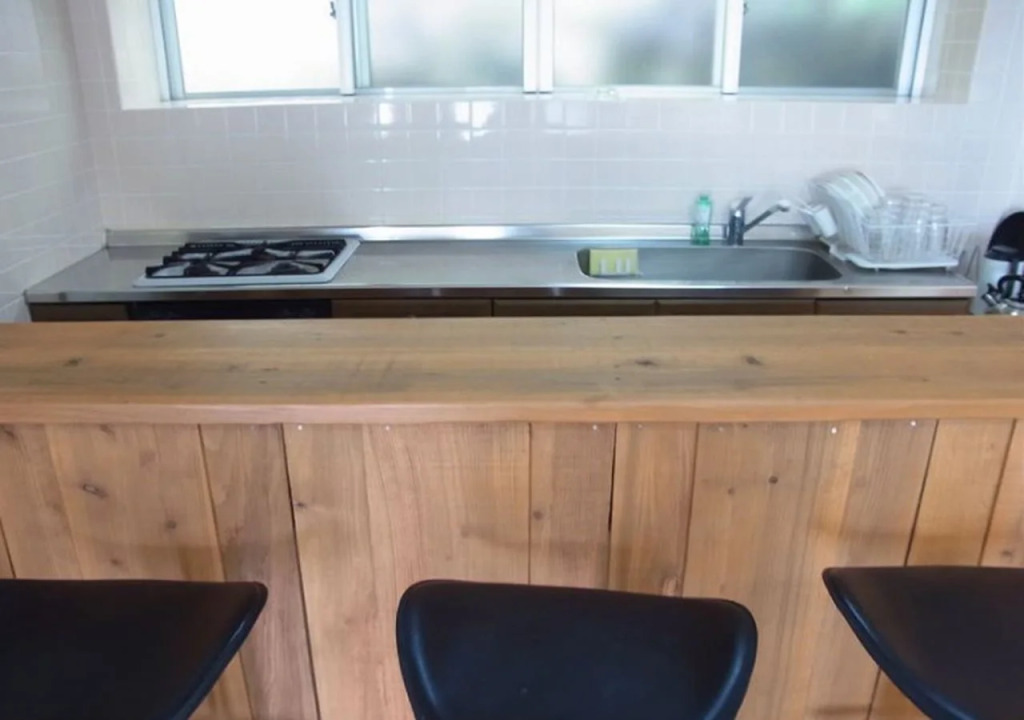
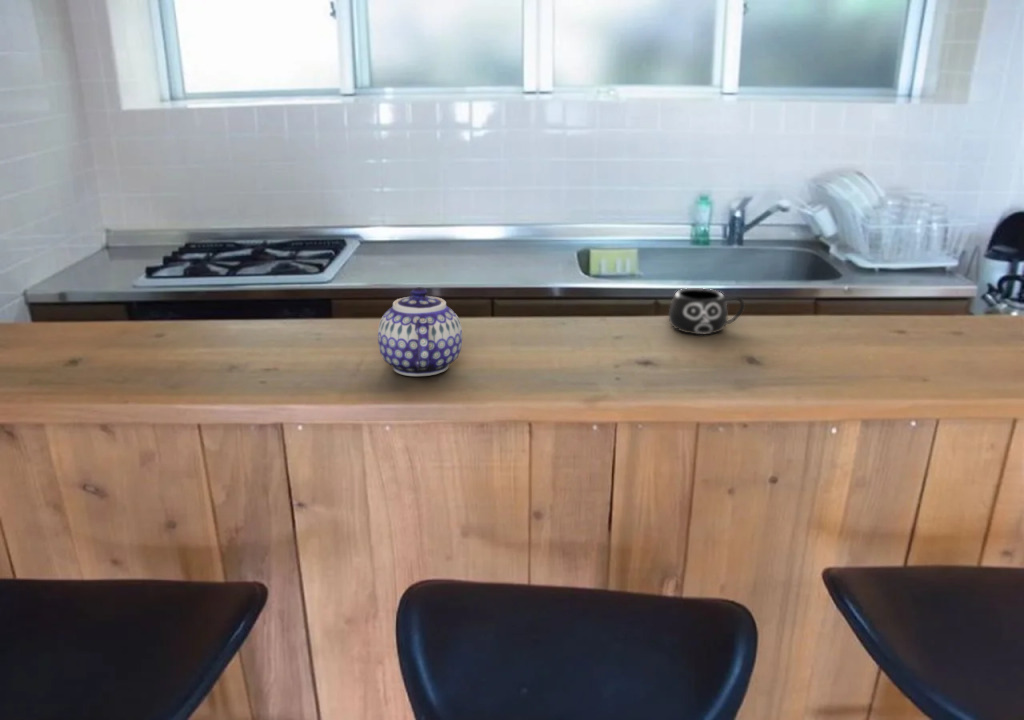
+ mug [668,287,746,335]
+ teapot [377,286,463,377]
